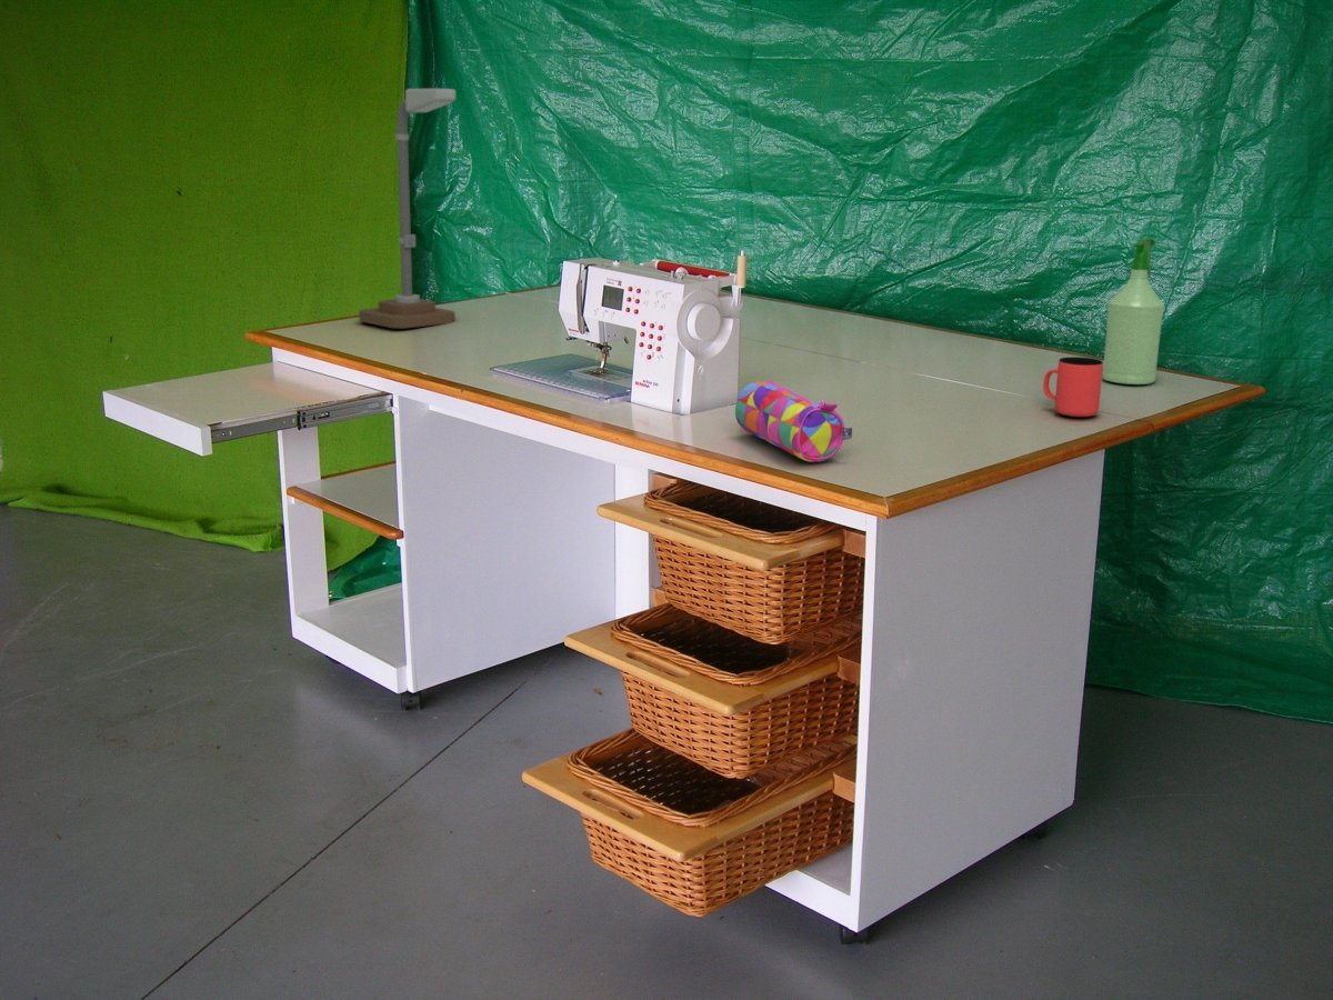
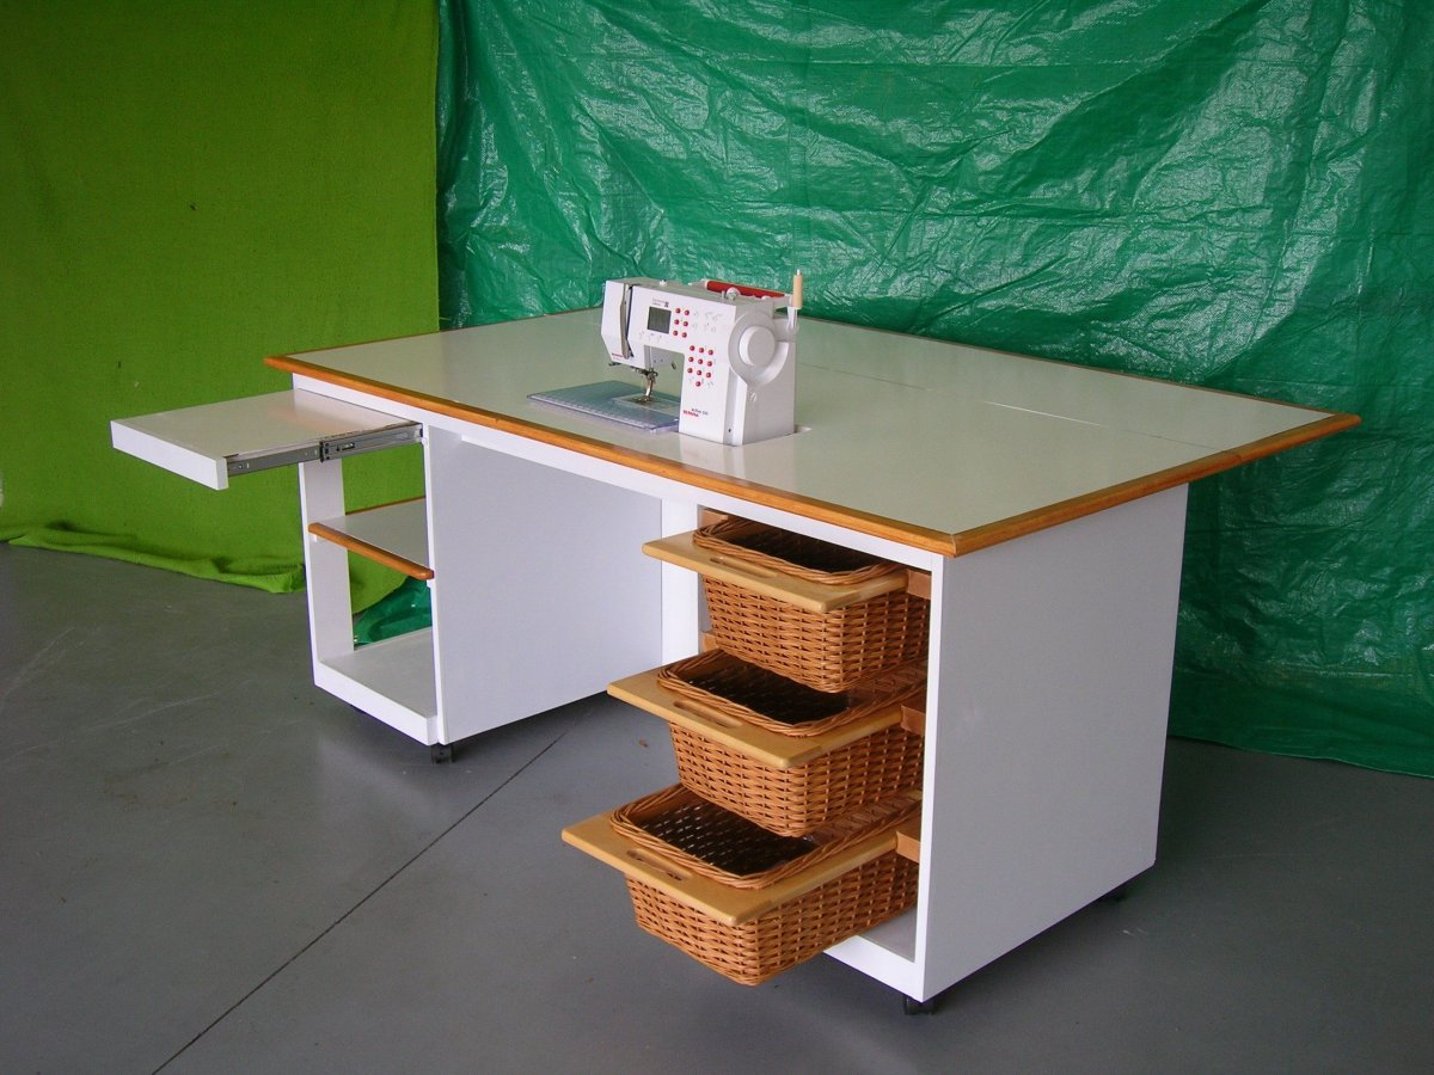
- pencil case [734,380,853,463]
- desk lamp [358,88,457,329]
- cup [1042,356,1104,418]
- spray bottle [1102,237,1165,386]
